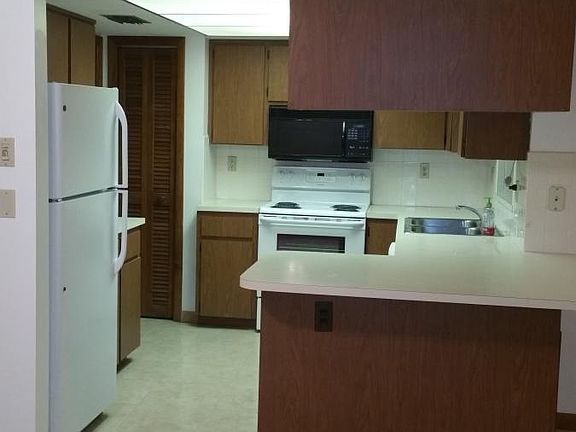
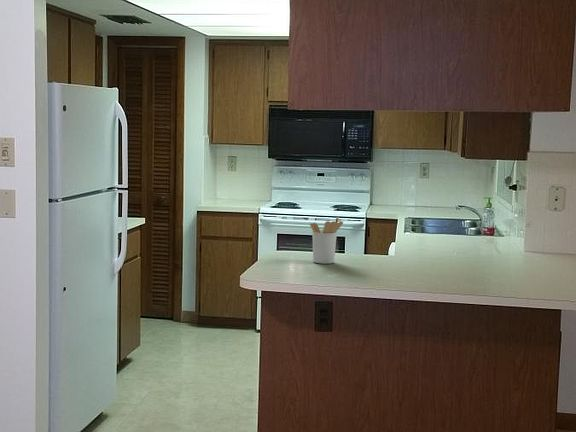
+ utensil holder [309,216,344,265]
